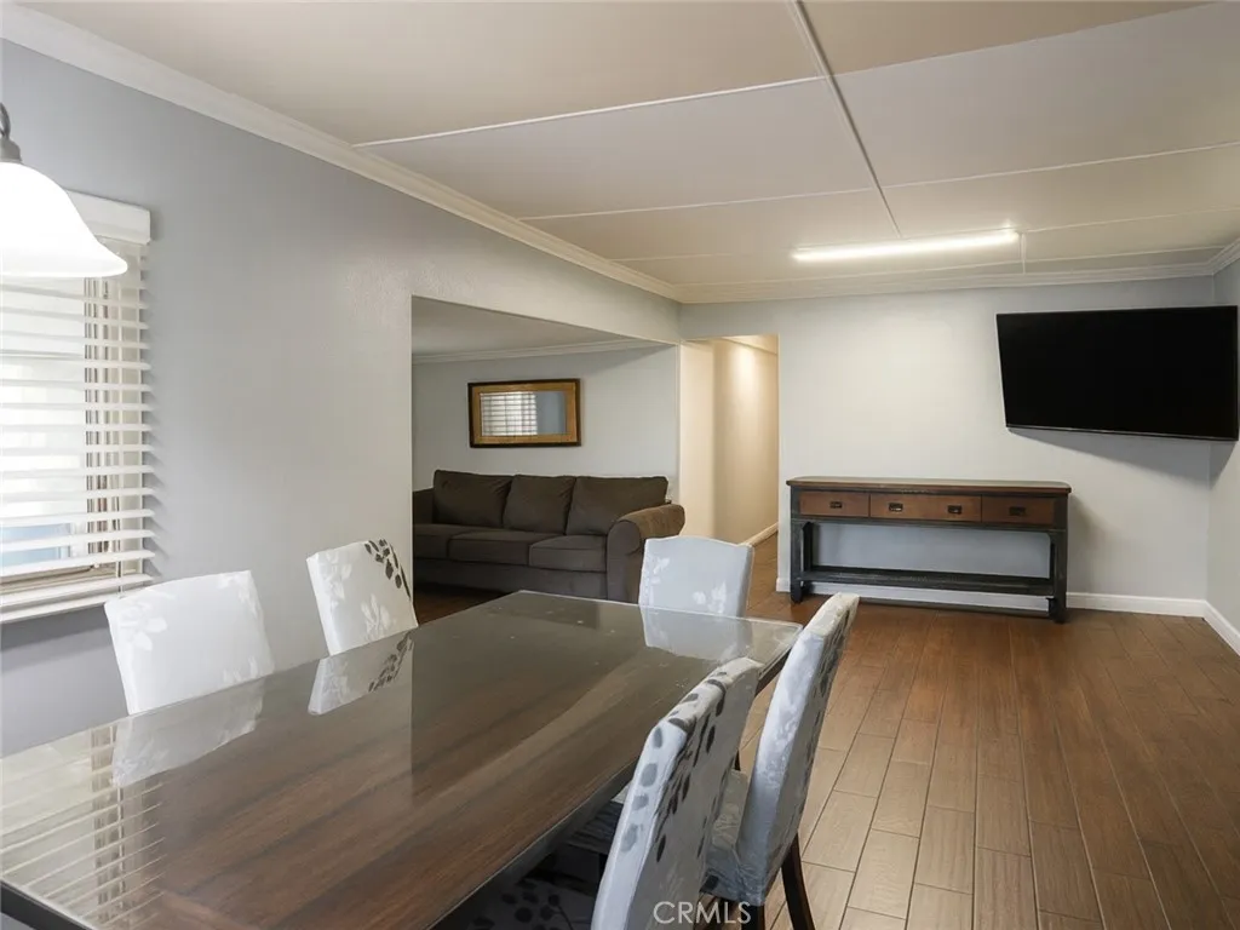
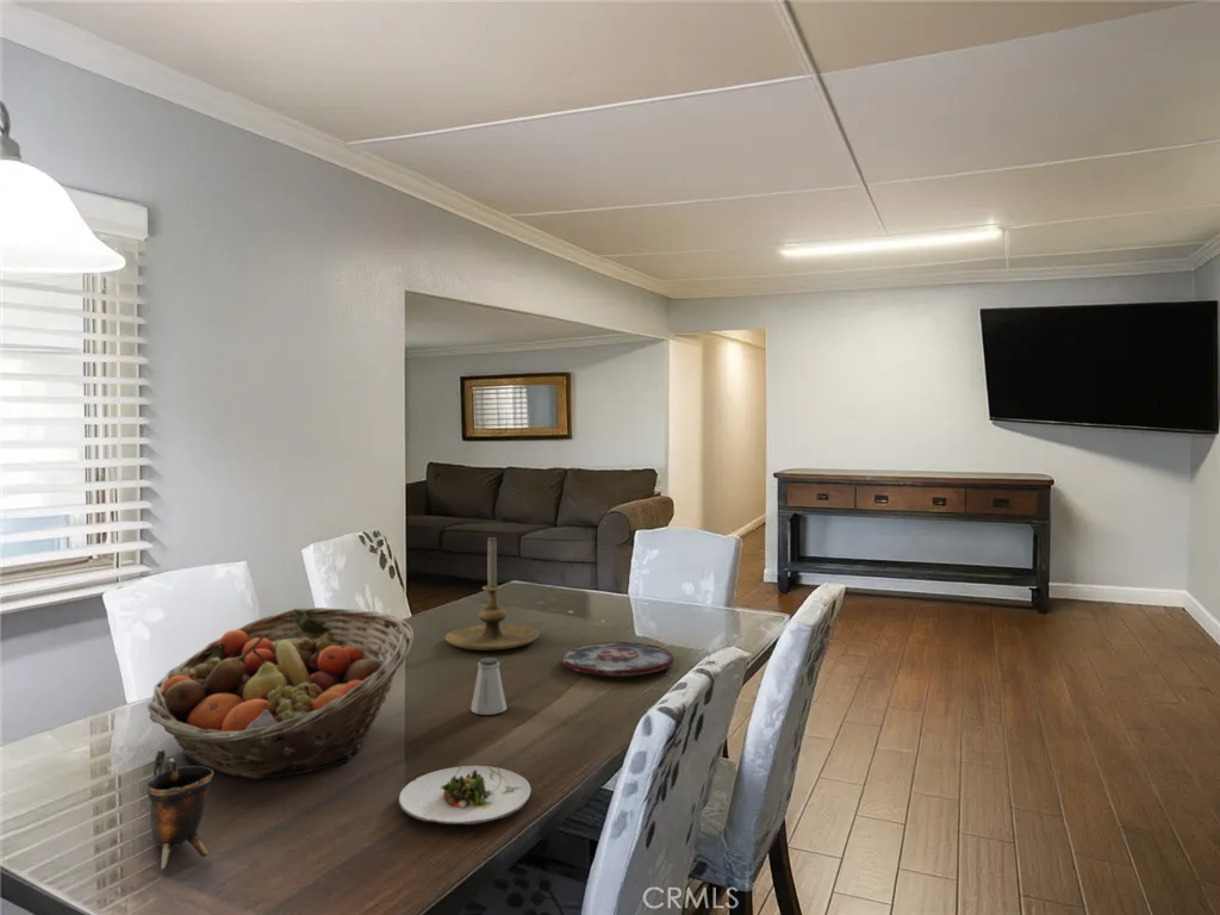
+ fruit basket [147,606,415,780]
+ plate [561,641,674,677]
+ cup [145,748,214,871]
+ salad plate [397,765,533,826]
+ candle holder [444,536,540,652]
+ saltshaker [471,656,508,716]
